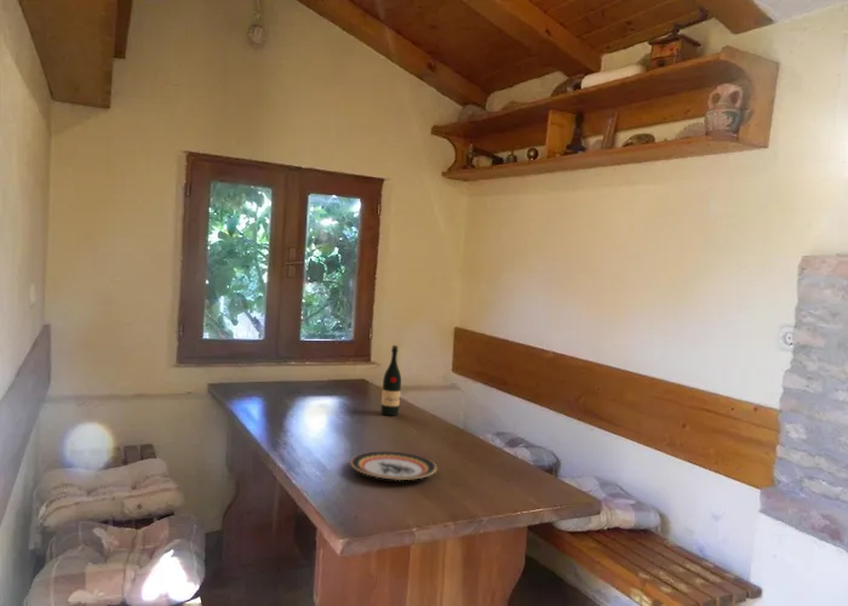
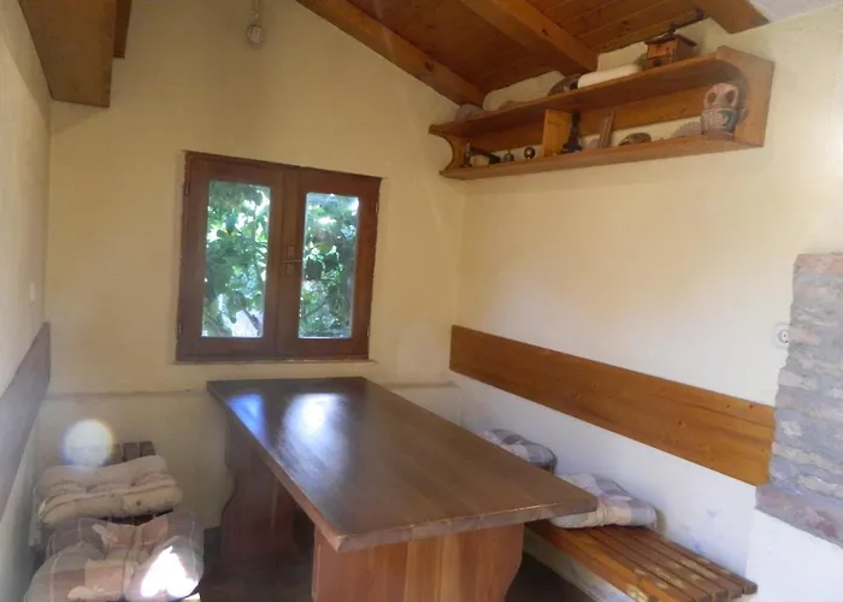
- wine bottle [380,344,402,417]
- plate [349,451,439,481]
